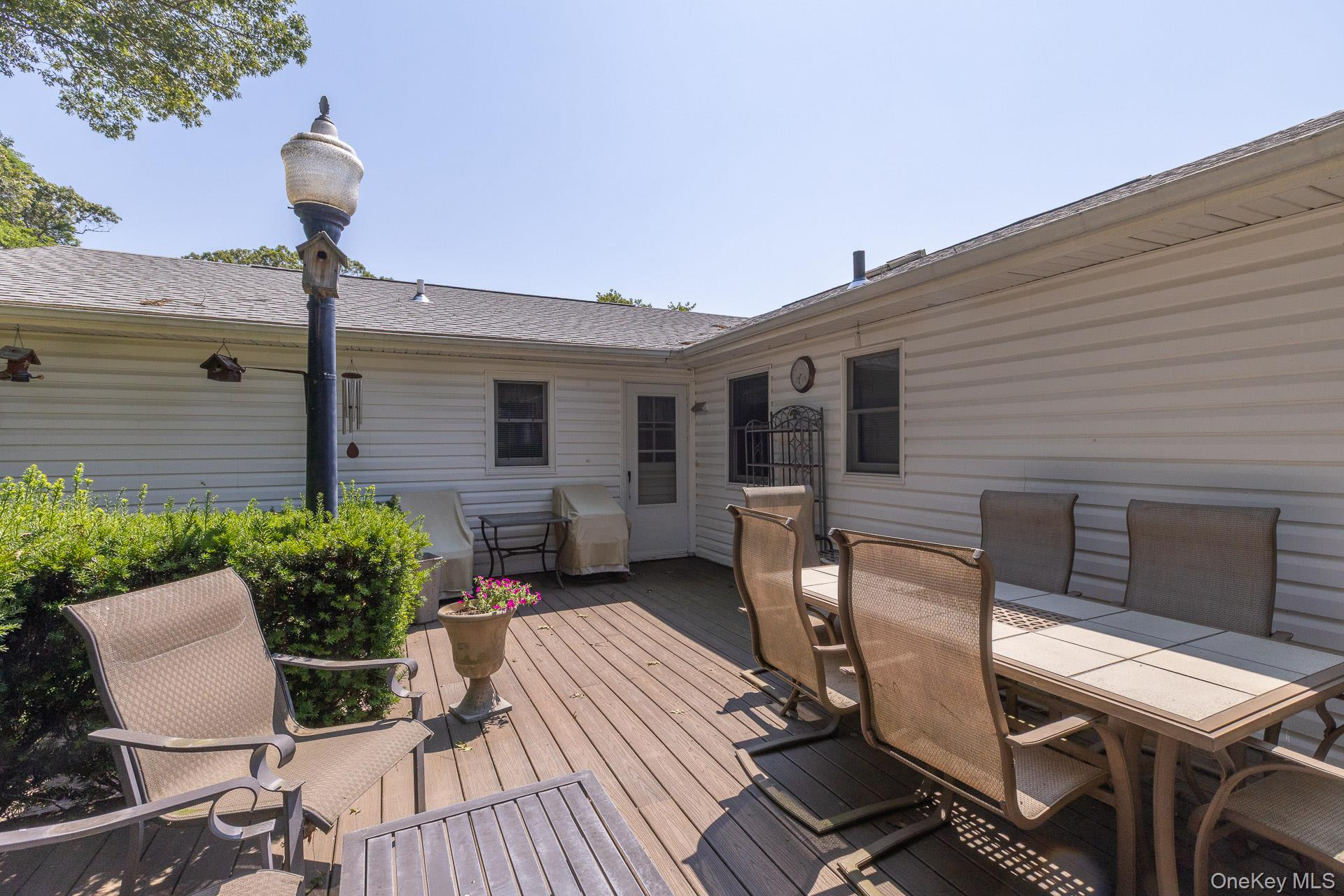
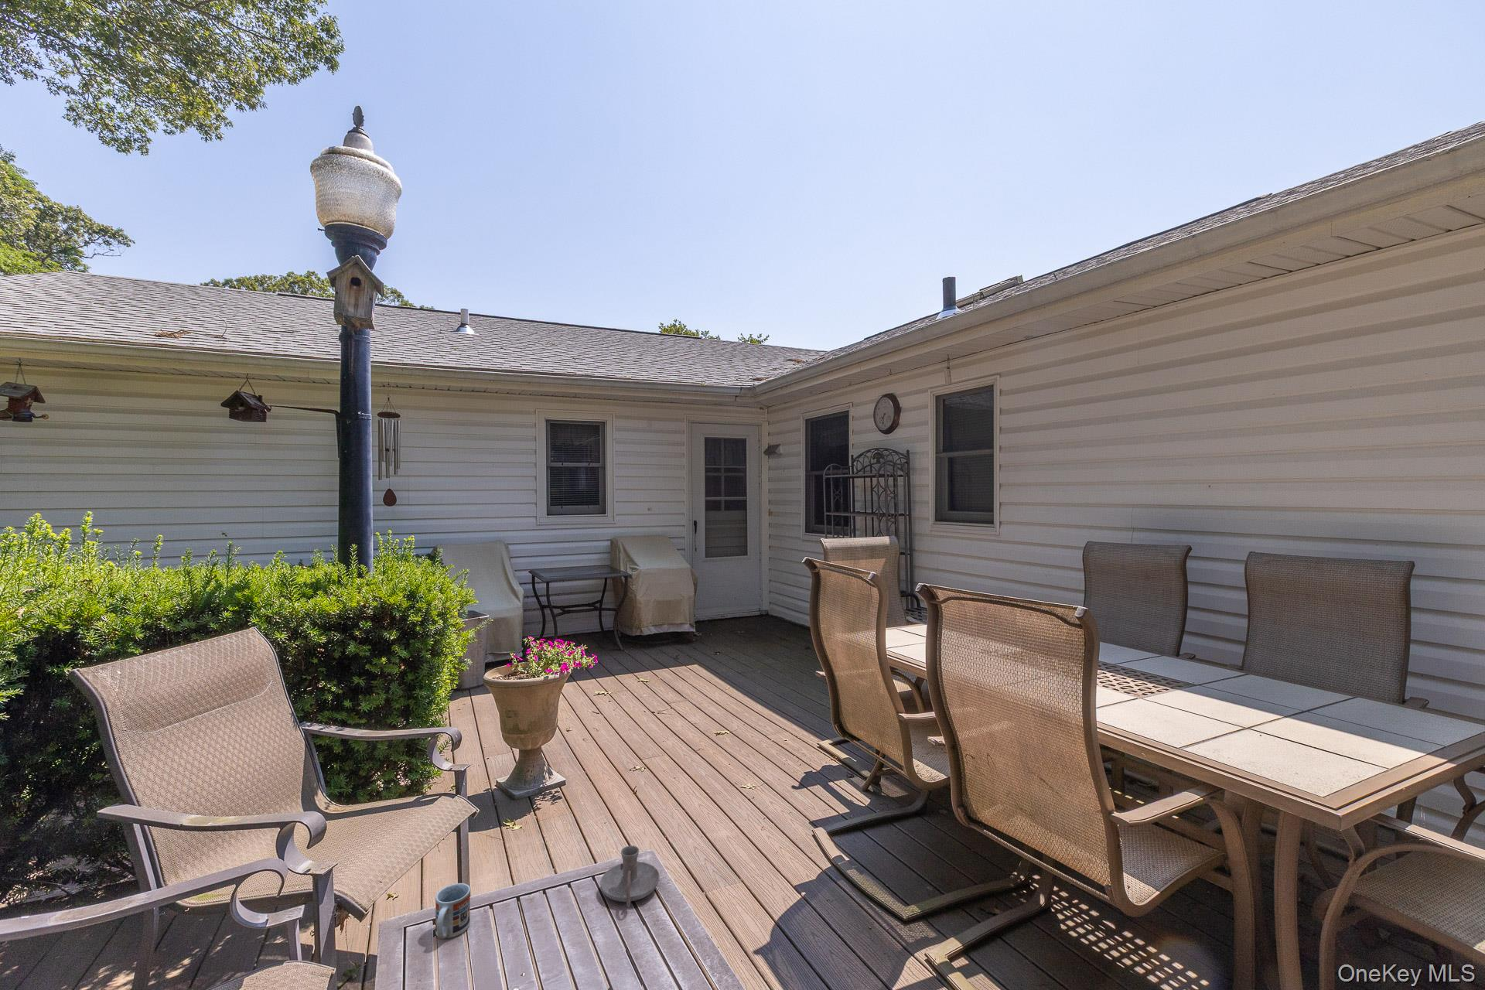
+ candle holder [599,845,661,908]
+ cup [434,883,471,940]
